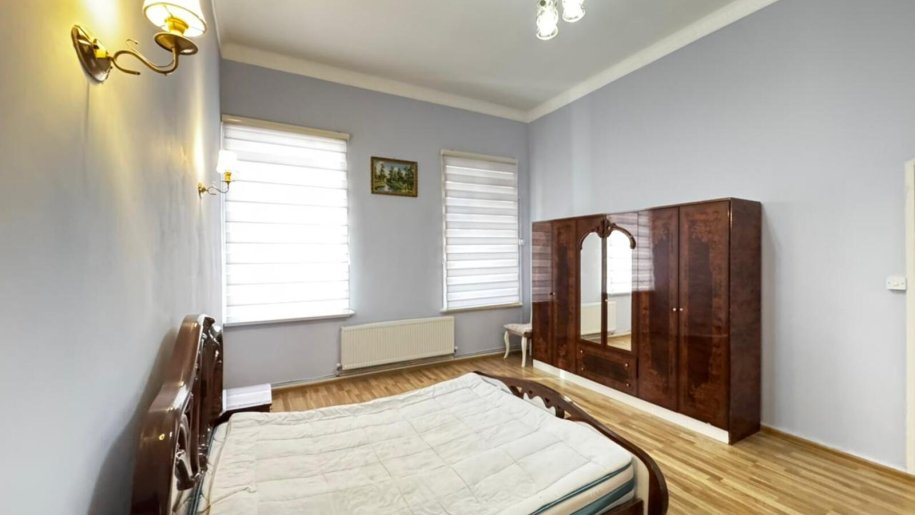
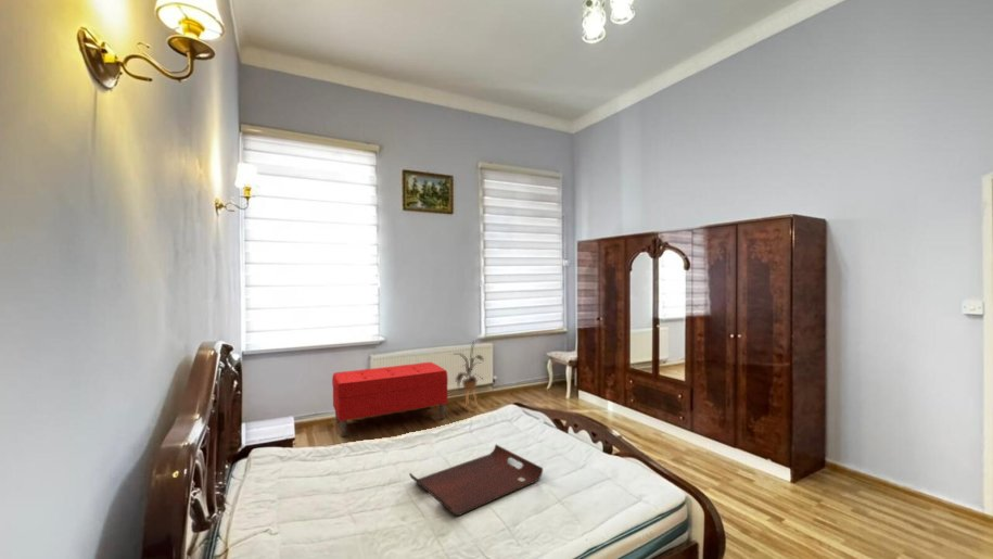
+ bench [331,361,449,437]
+ serving tray [408,444,544,517]
+ house plant [449,340,485,409]
